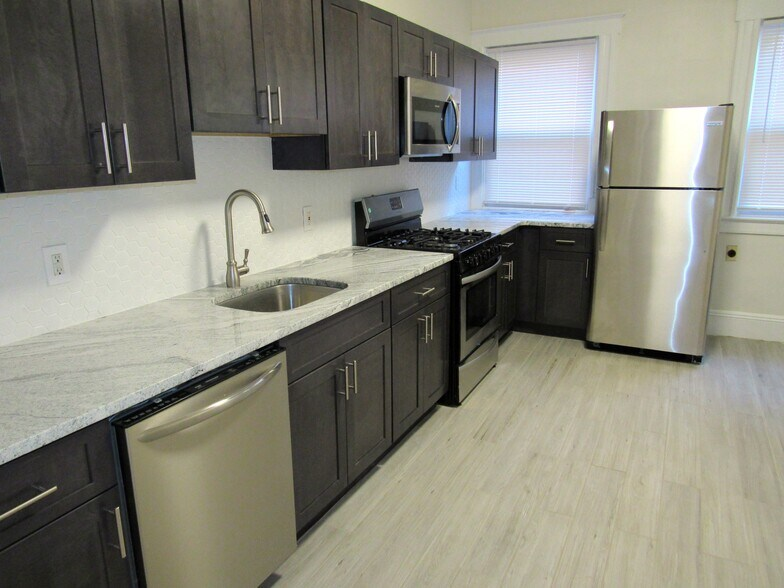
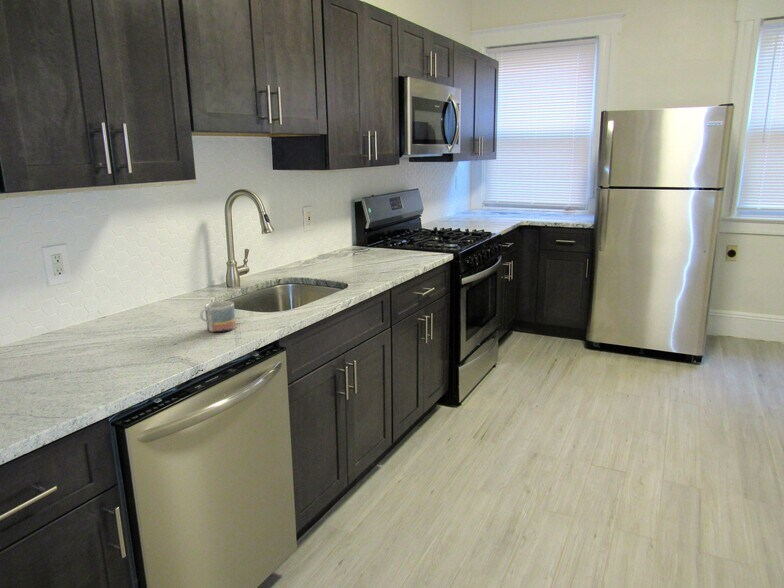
+ mug [199,300,236,333]
